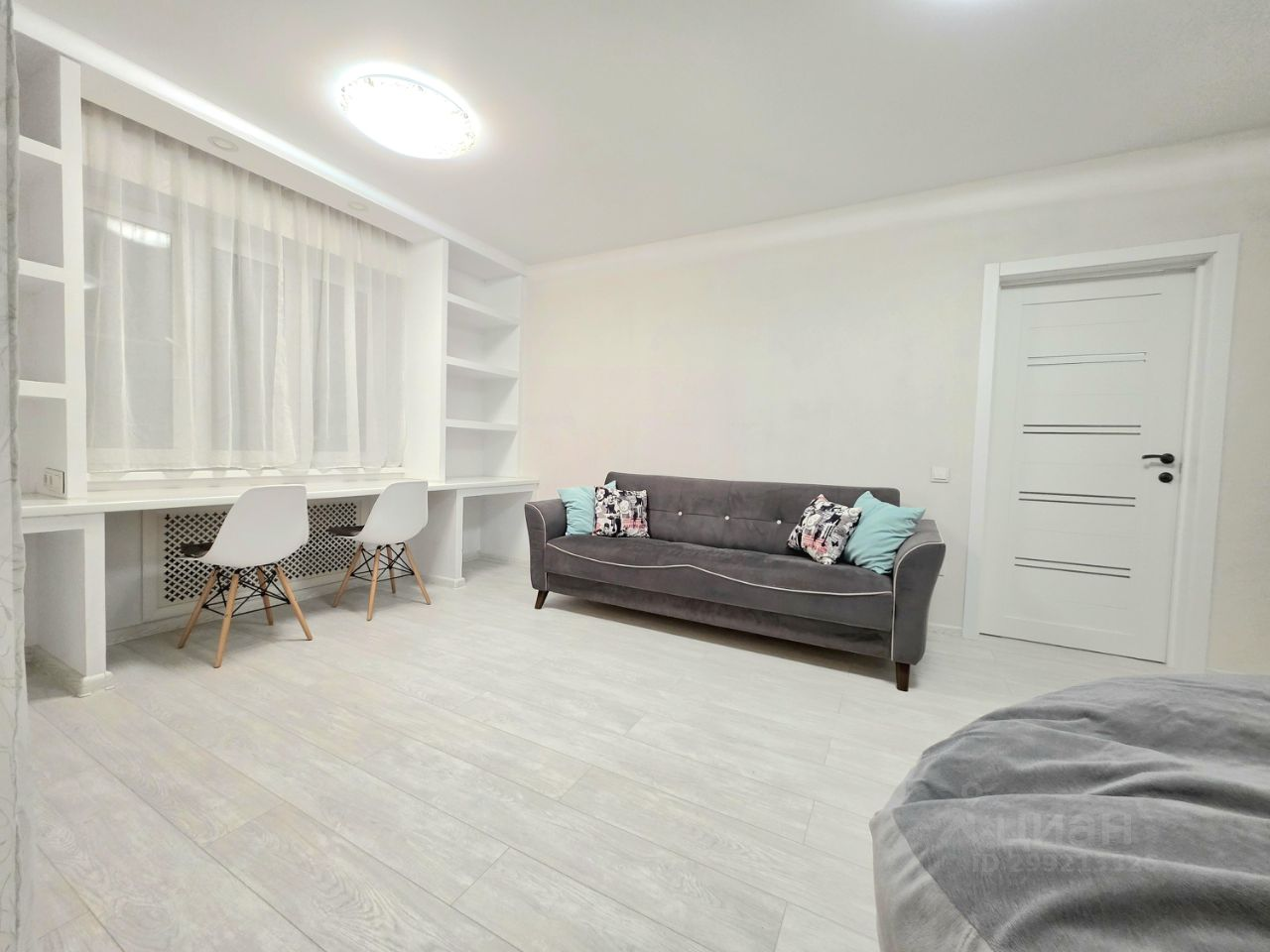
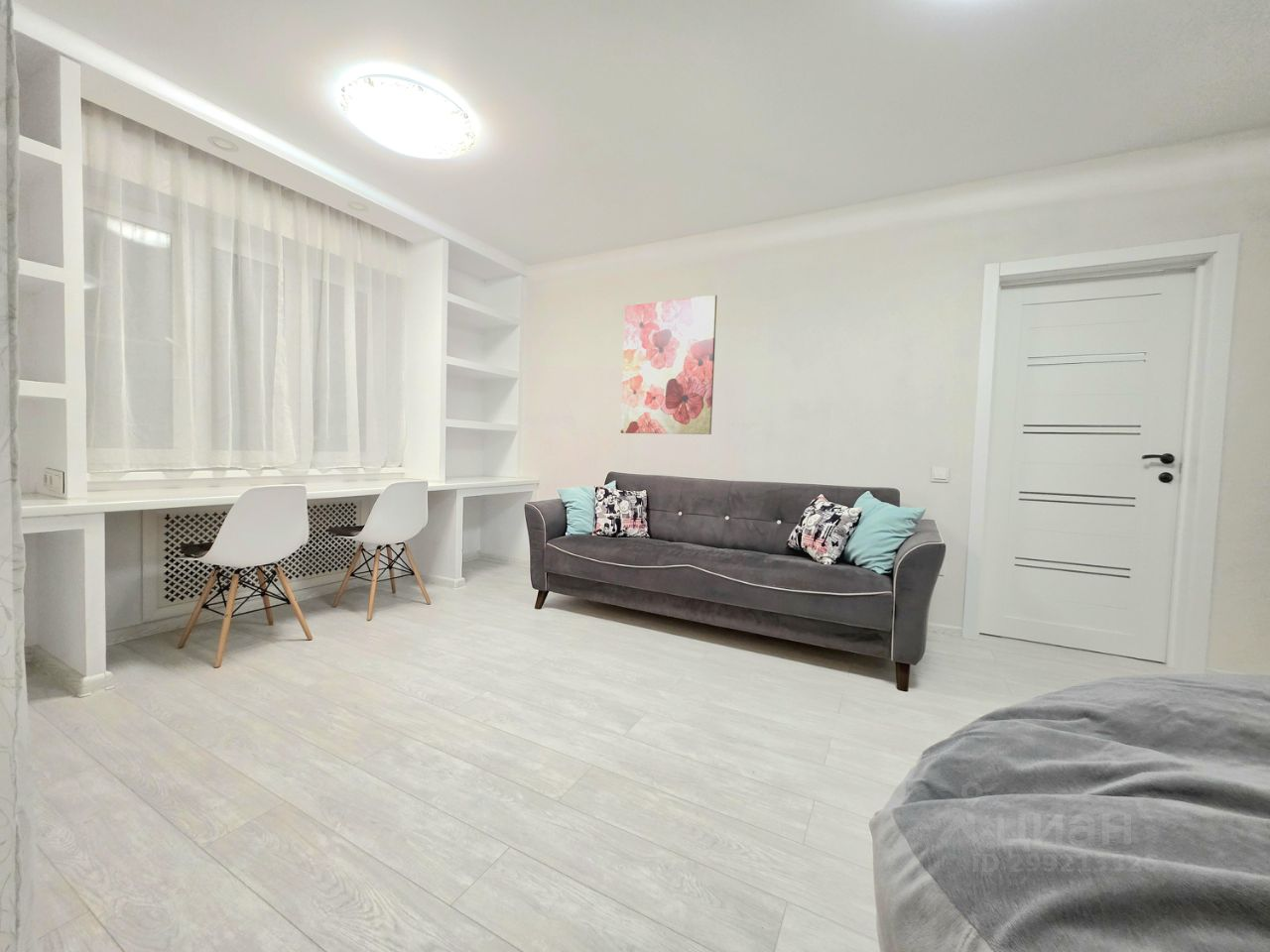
+ wall art [620,294,718,435]
